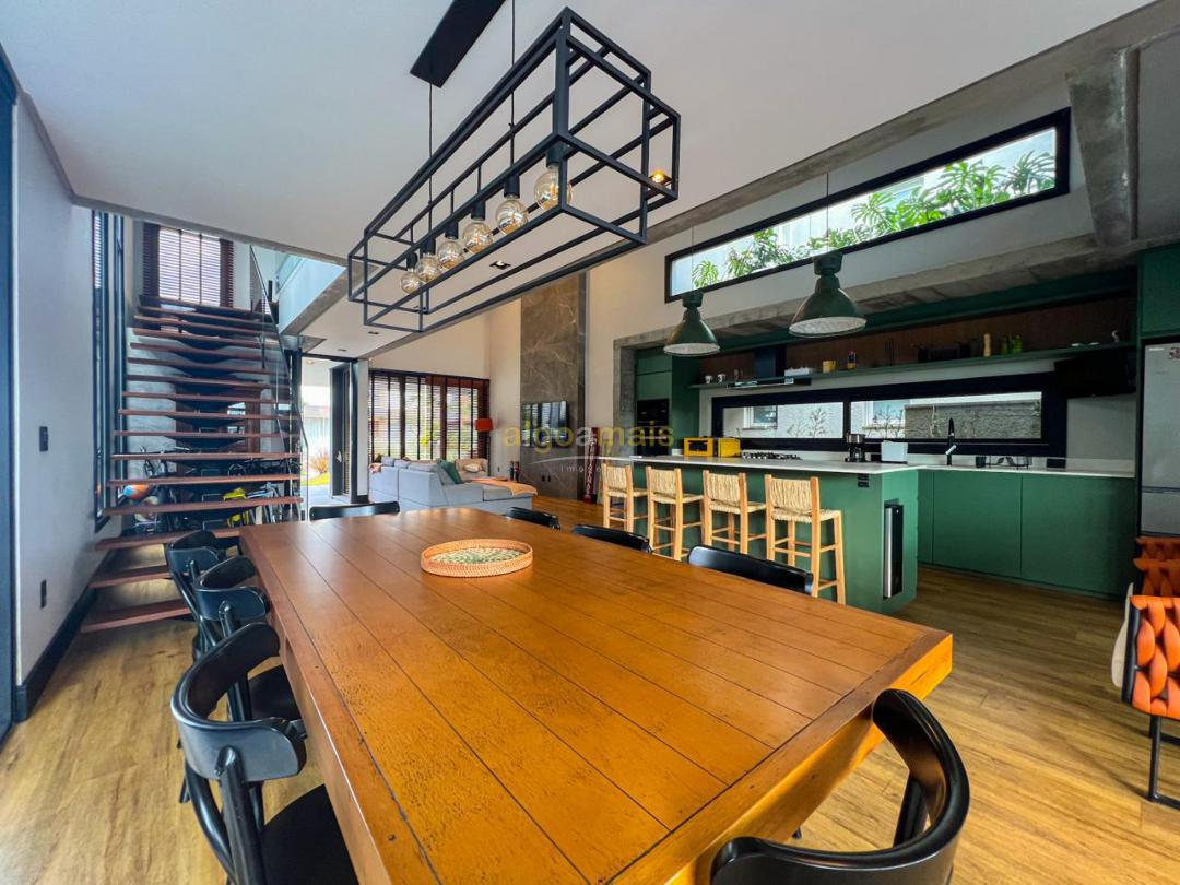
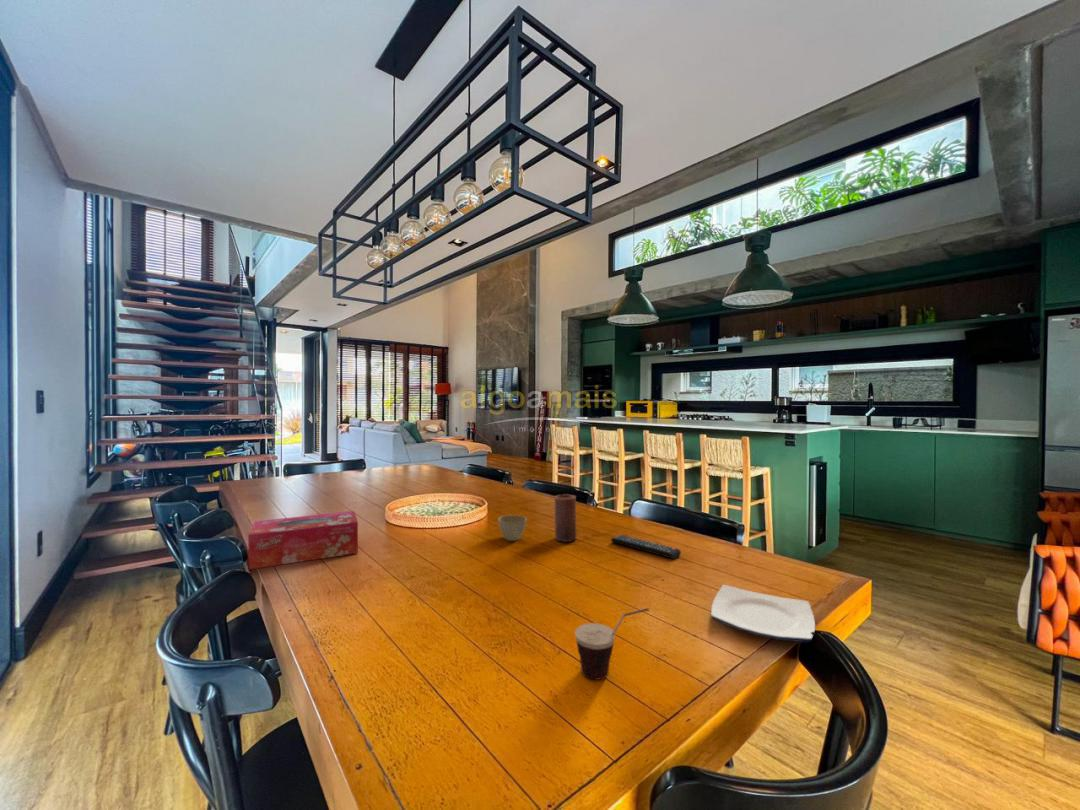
+ cup [574,607,650,681]
+ tissue box [247,510,359,570]
+ remote control [610,534,682,560]
+ candle [554,493,577,543]
+ flower pot [497,514,528,542]
+ plate [710,584,816,643]
